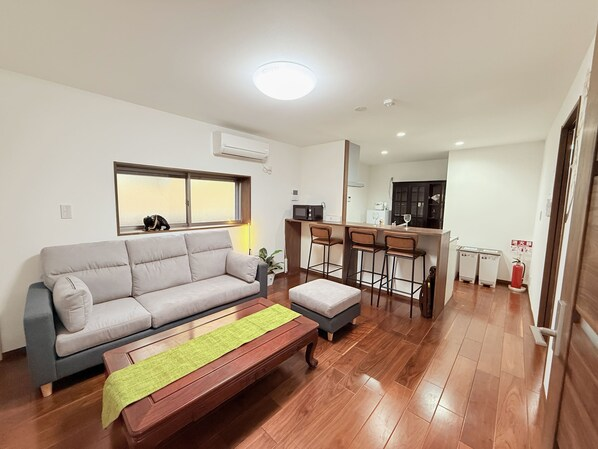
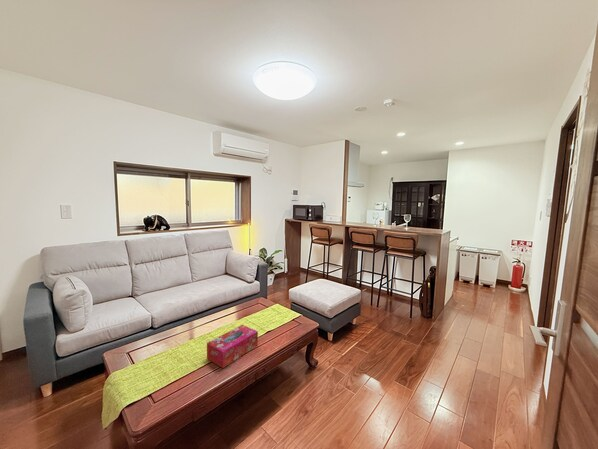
+ tissue box [206,324,259,369]
